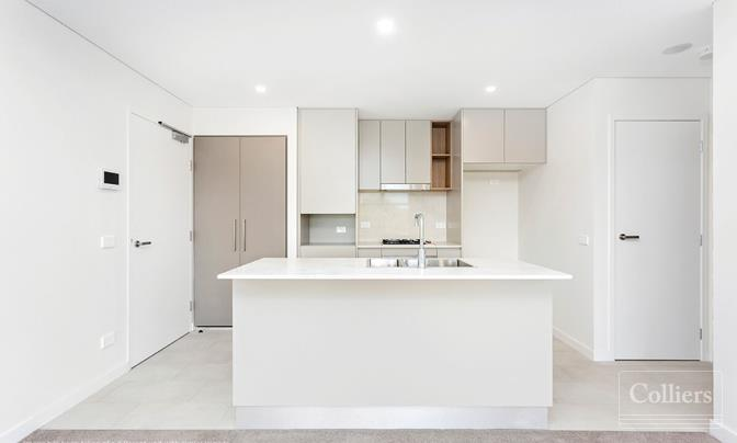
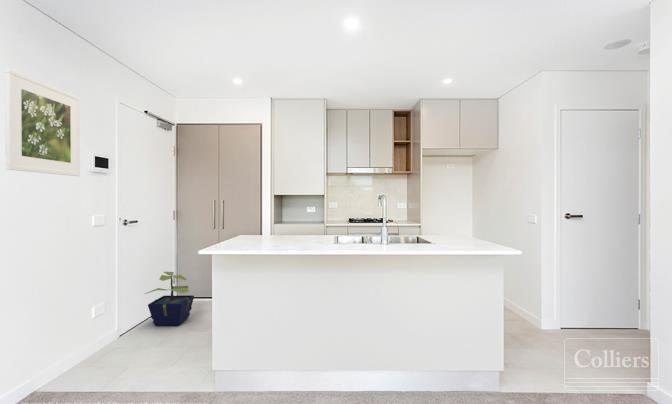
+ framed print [4,68,81,177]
+ potted plant [144,271,195,327]
